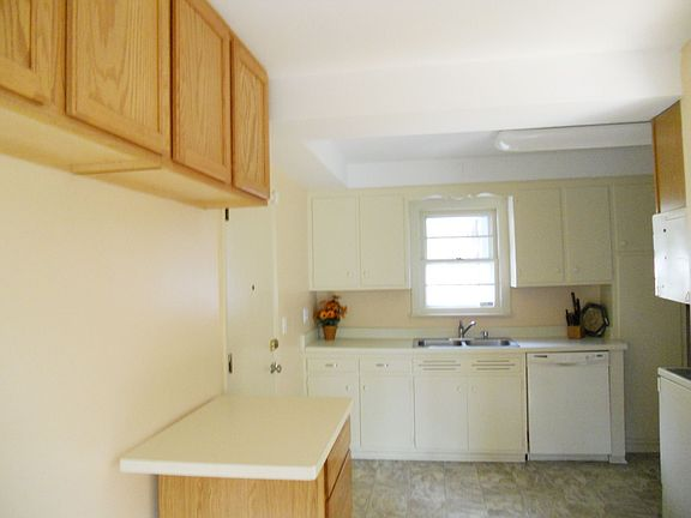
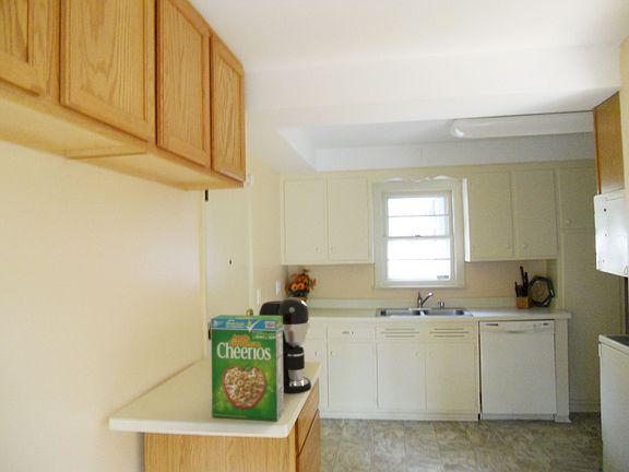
+ cereal box [210,314,285,423]
+ coffee maker [258,296,312,394]
